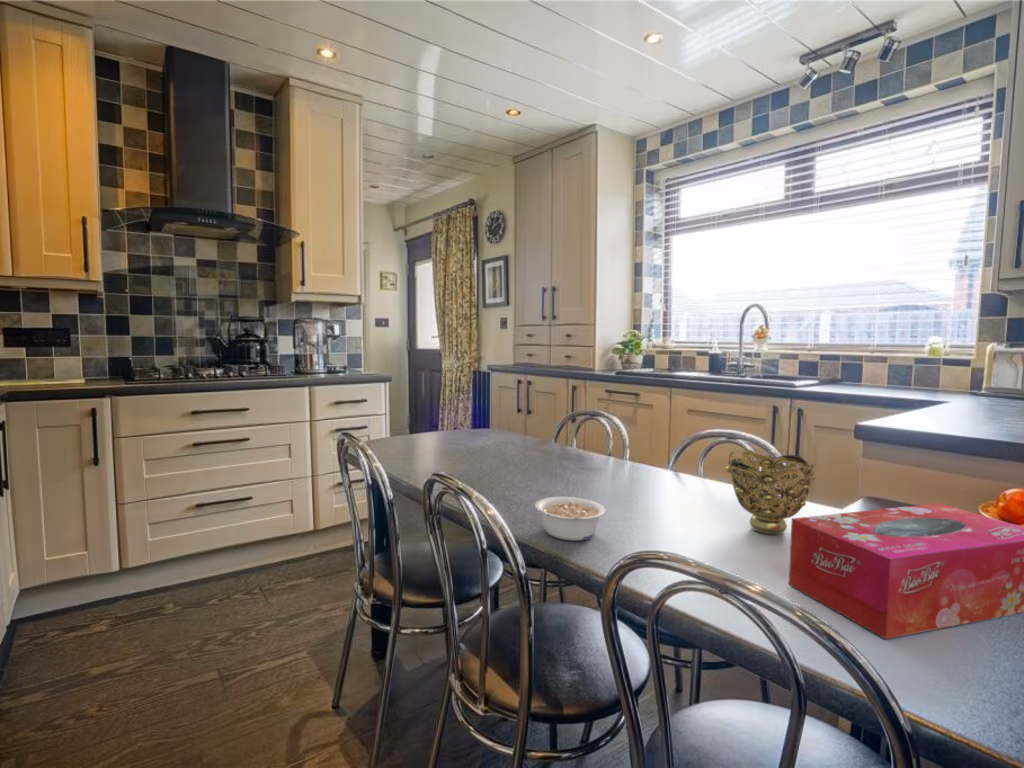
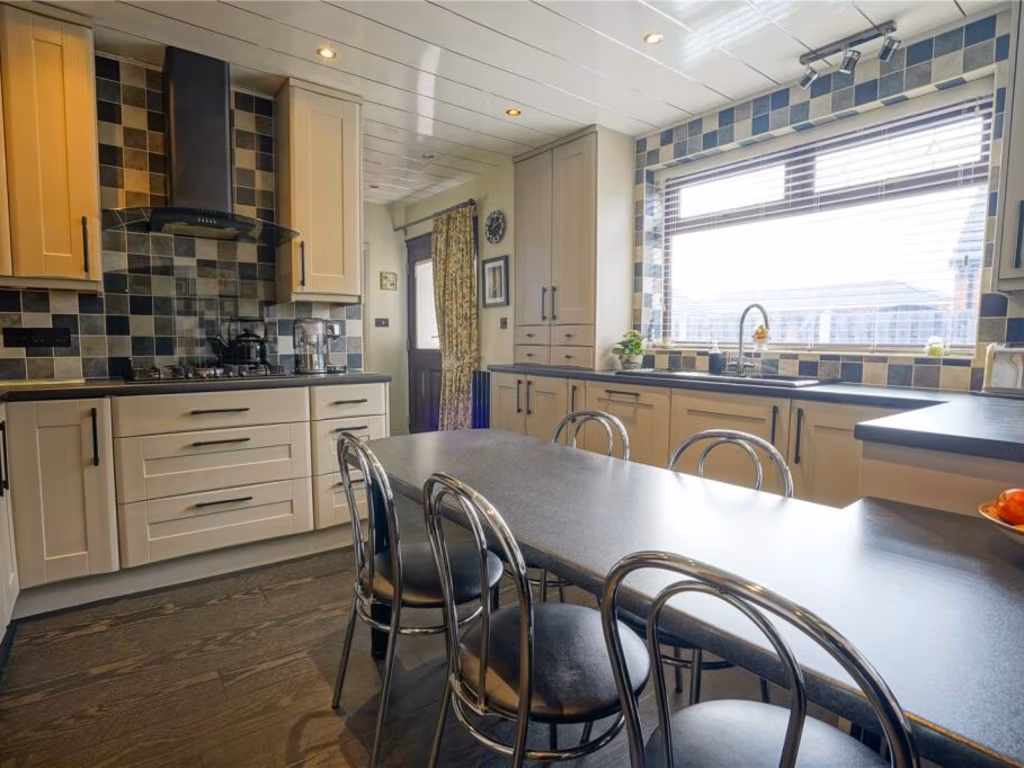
- legume [534,496,607,542]
- decorative bowl [725,449,817,535]
- tissue box [788,502,1024,640]
